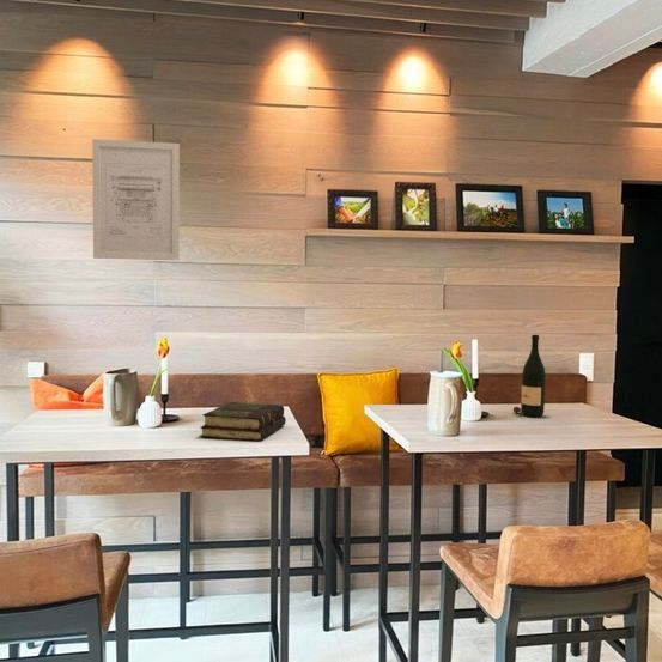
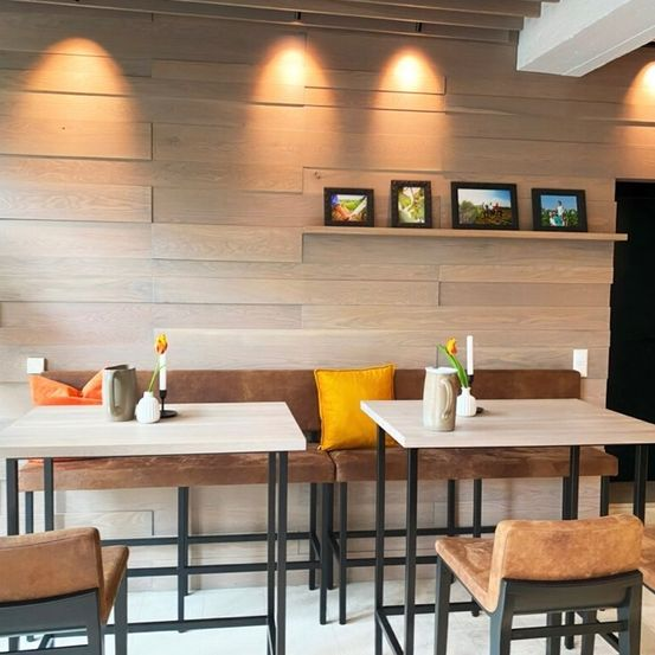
- book [199,401,287,442]
- wall art [91,138,181,261]
- wine bottle [512,334,547,418]
